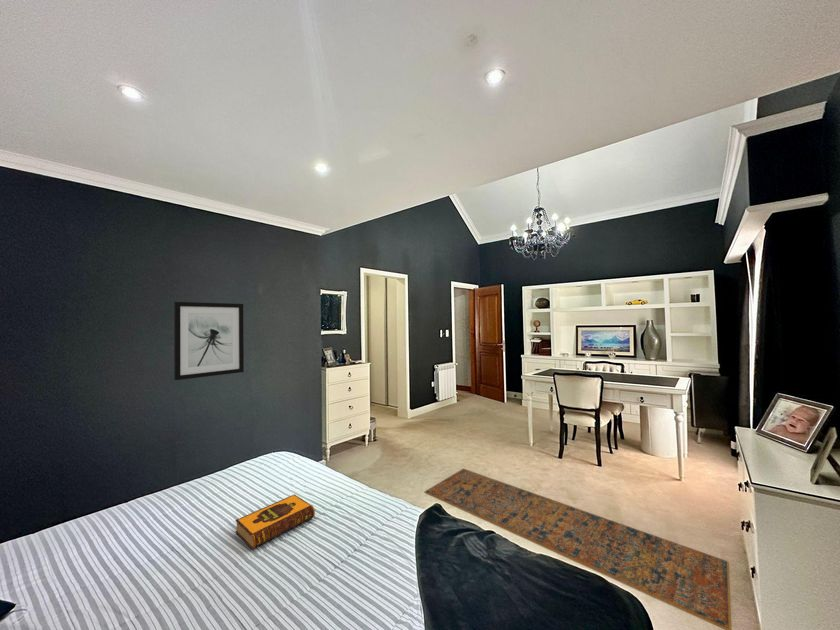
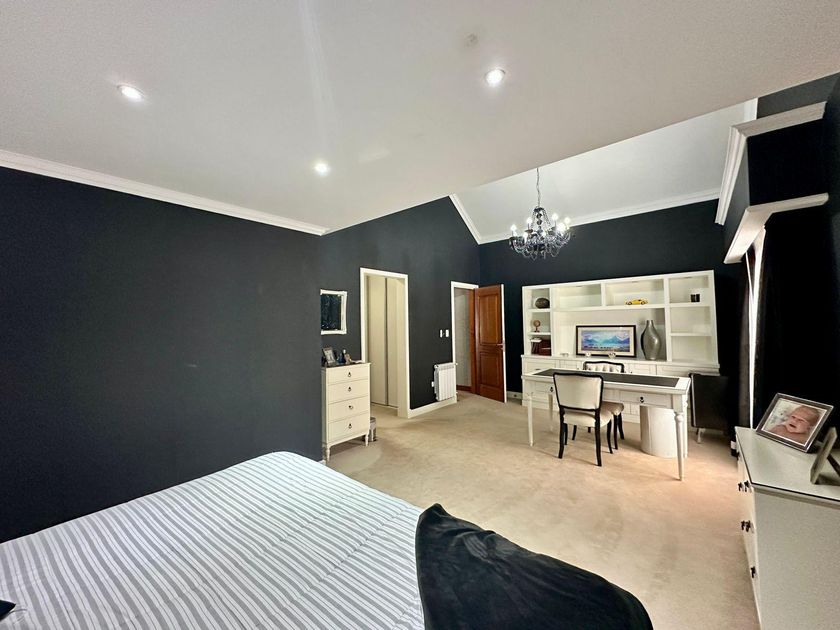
- hardback book [235,493,316,550]
- rug [424,468,733,630]
- wall art [173,301,245,381]
